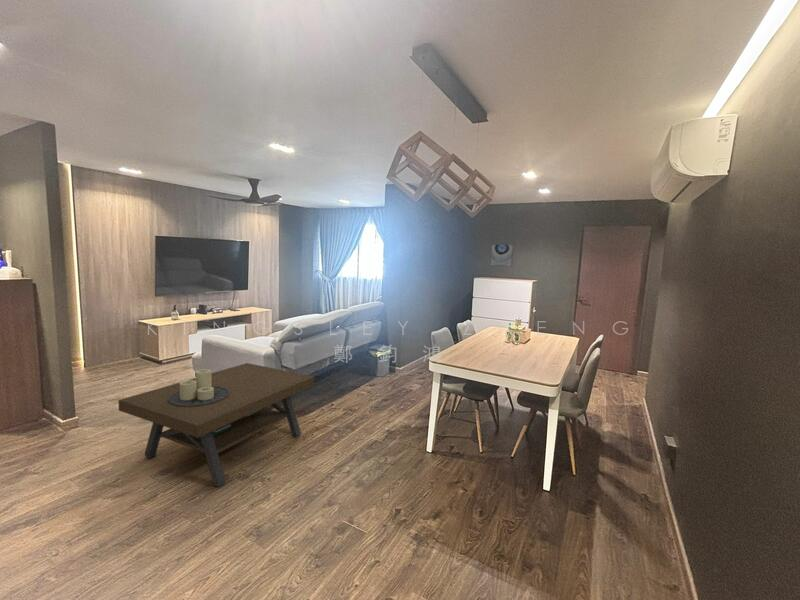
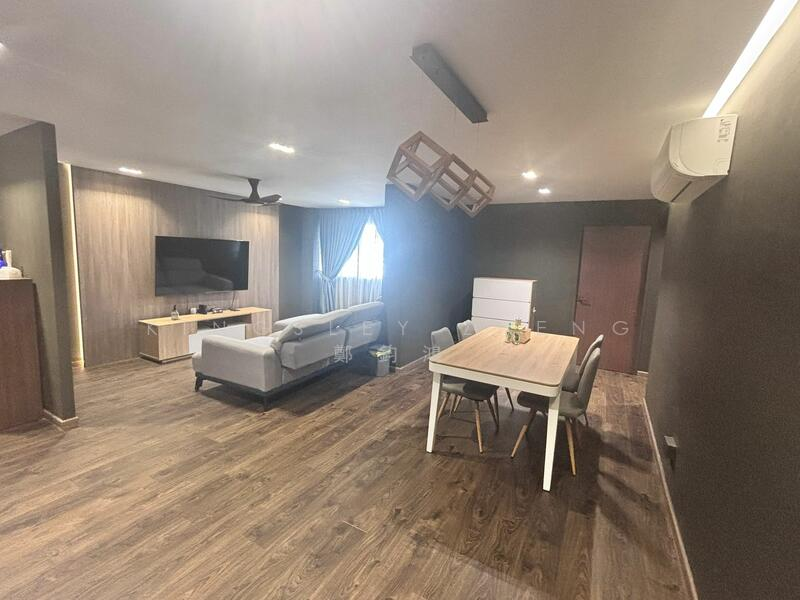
- coffee table [117,362,315,488]
- wall art [489,243,515,268]
